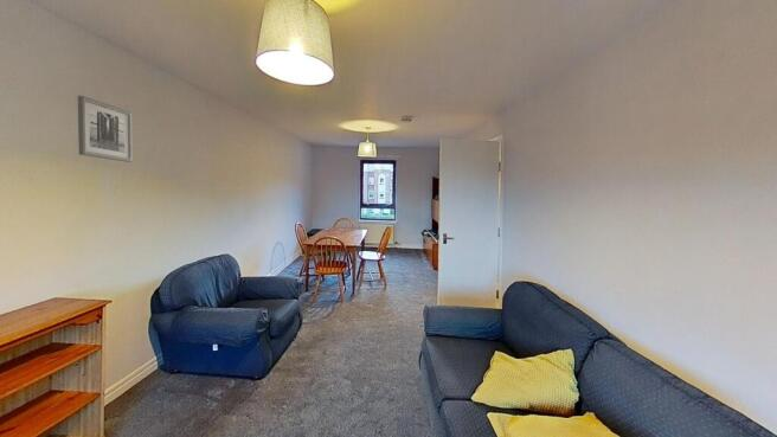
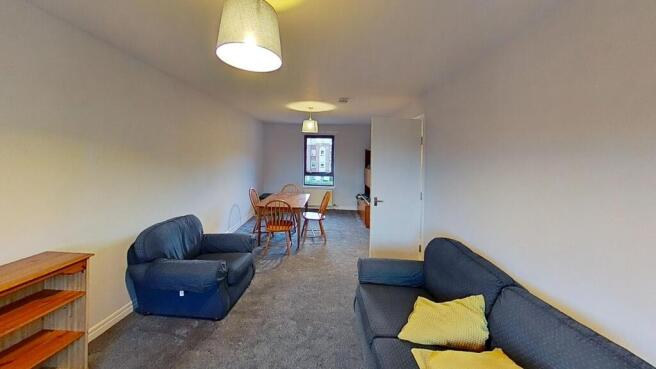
- wall art [77,95,134,163]
